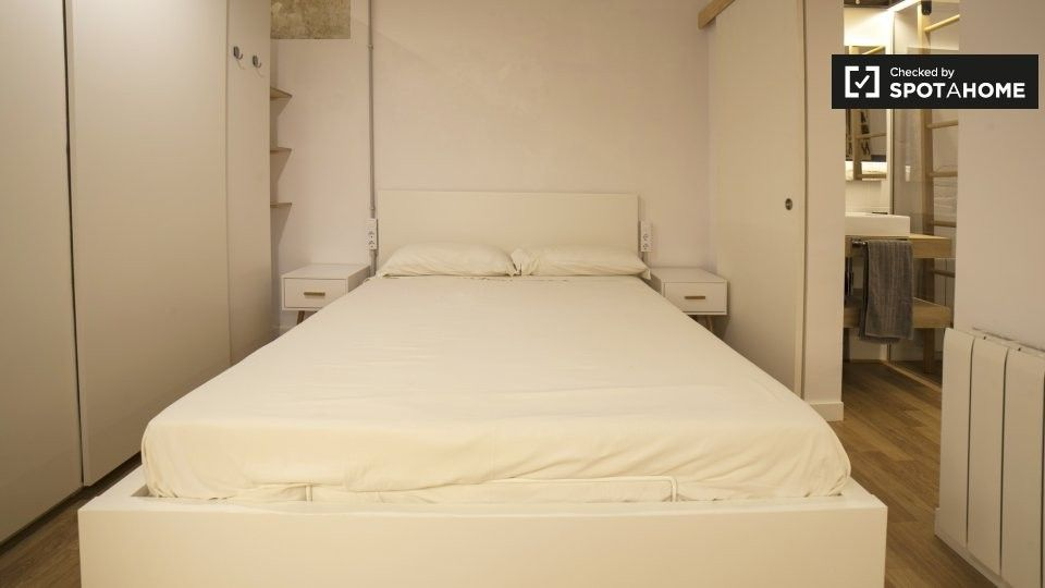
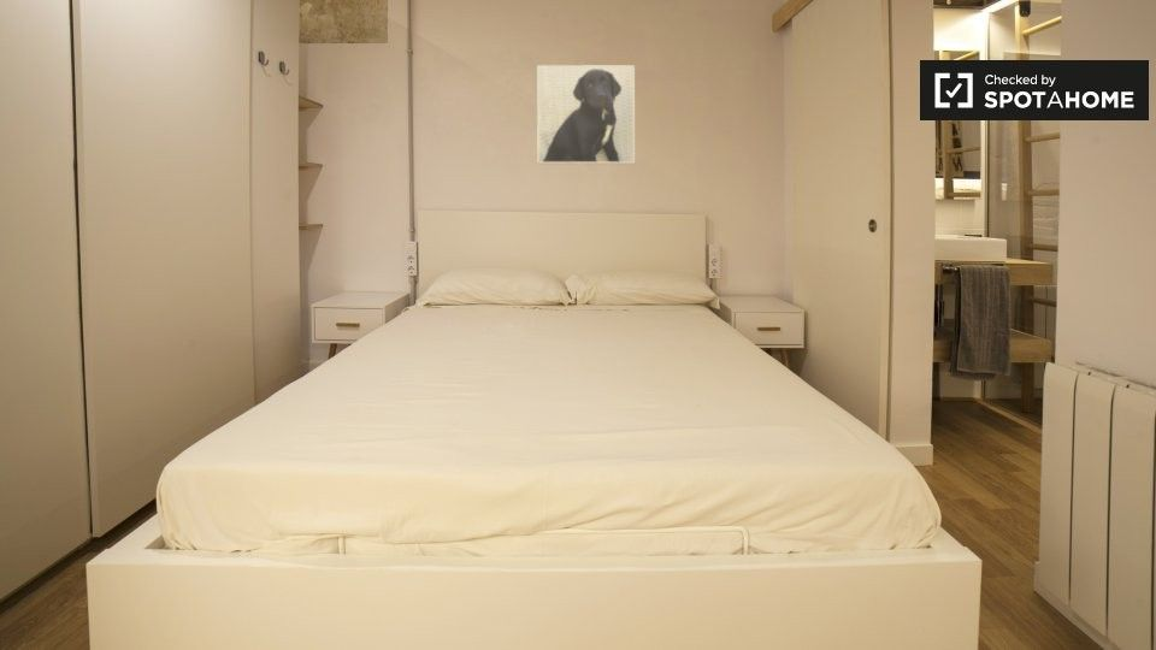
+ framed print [536,64,636,165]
